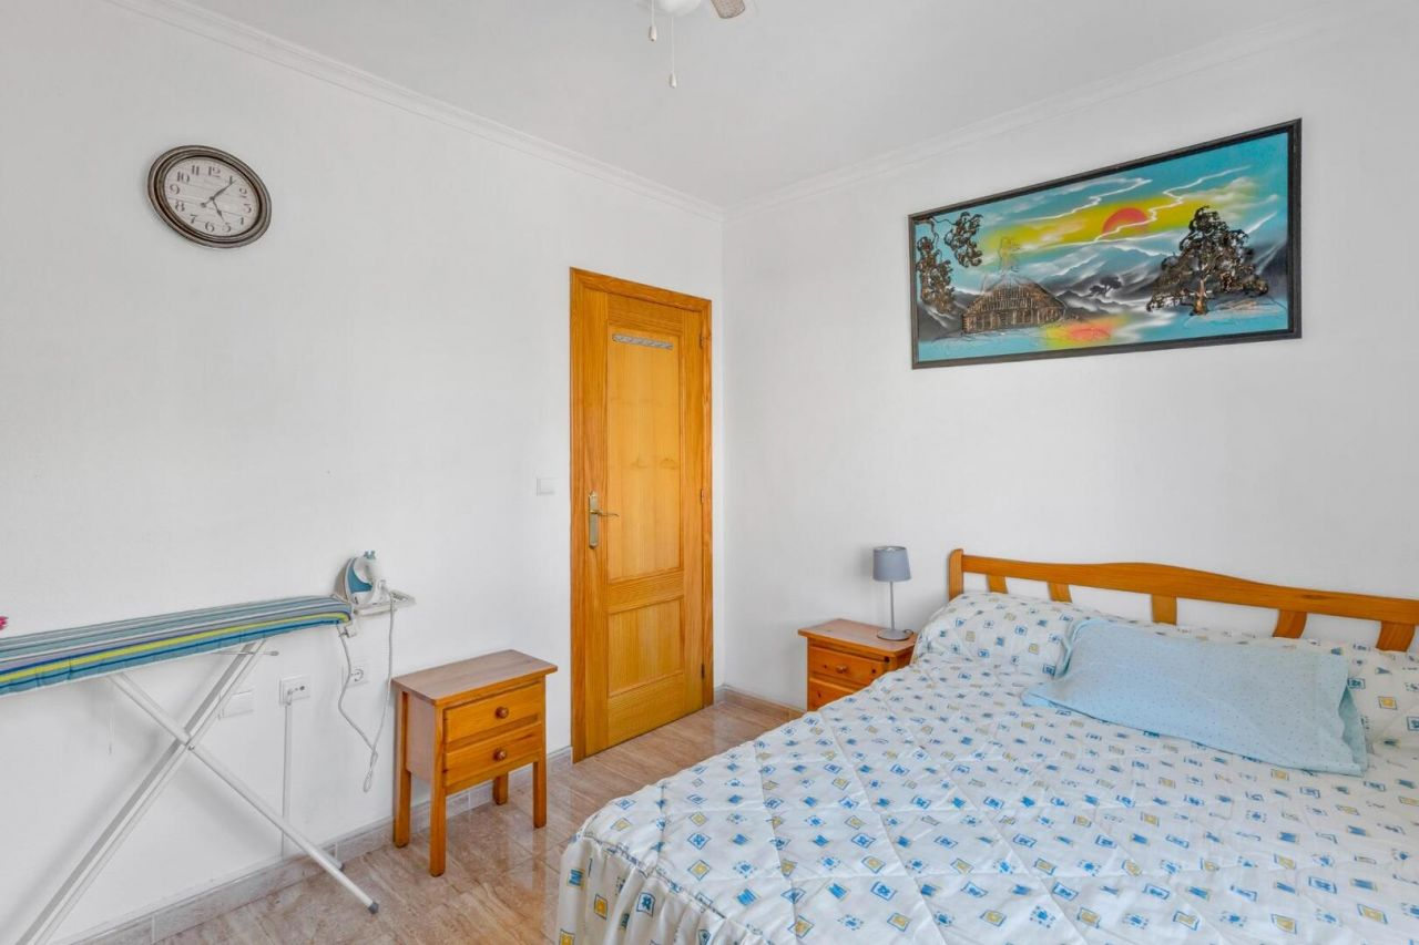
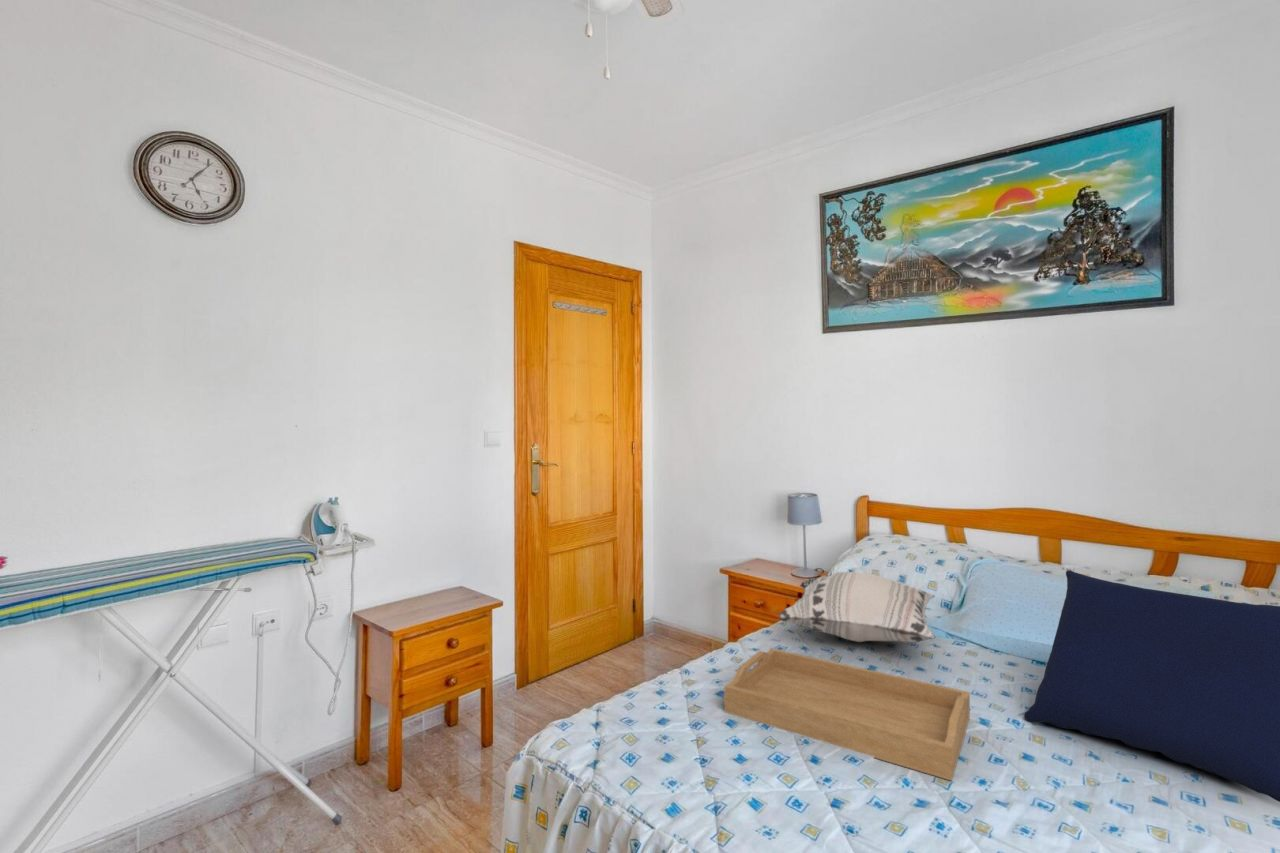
+ cushion [1023,569,1280,803]
+ serving tray [723,647,971,782]
+ decorative pillow [776,571,937,643]
